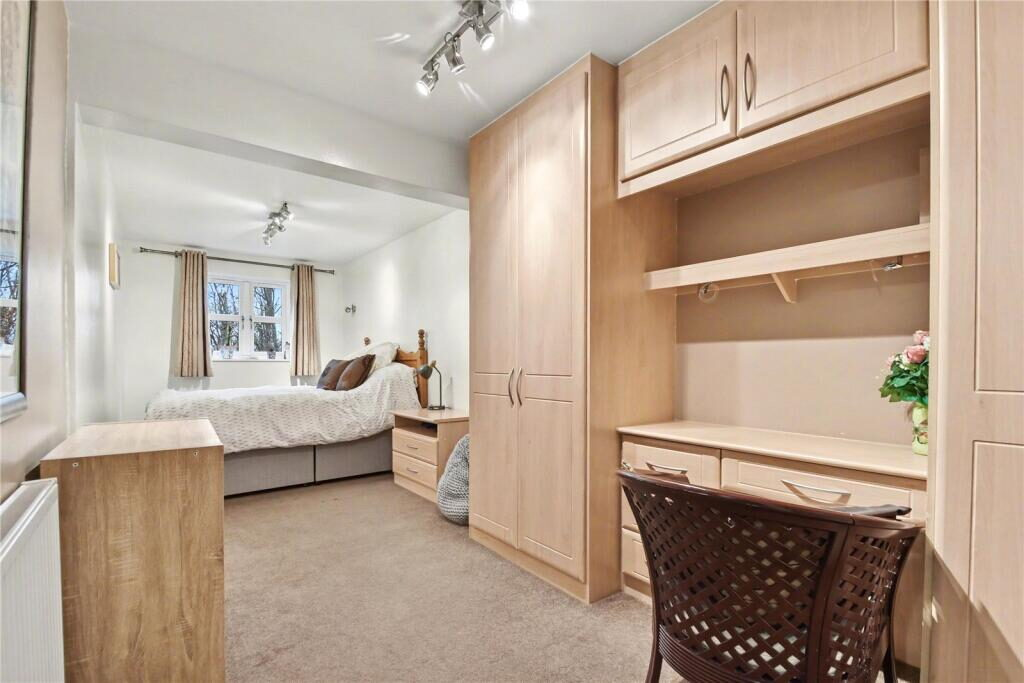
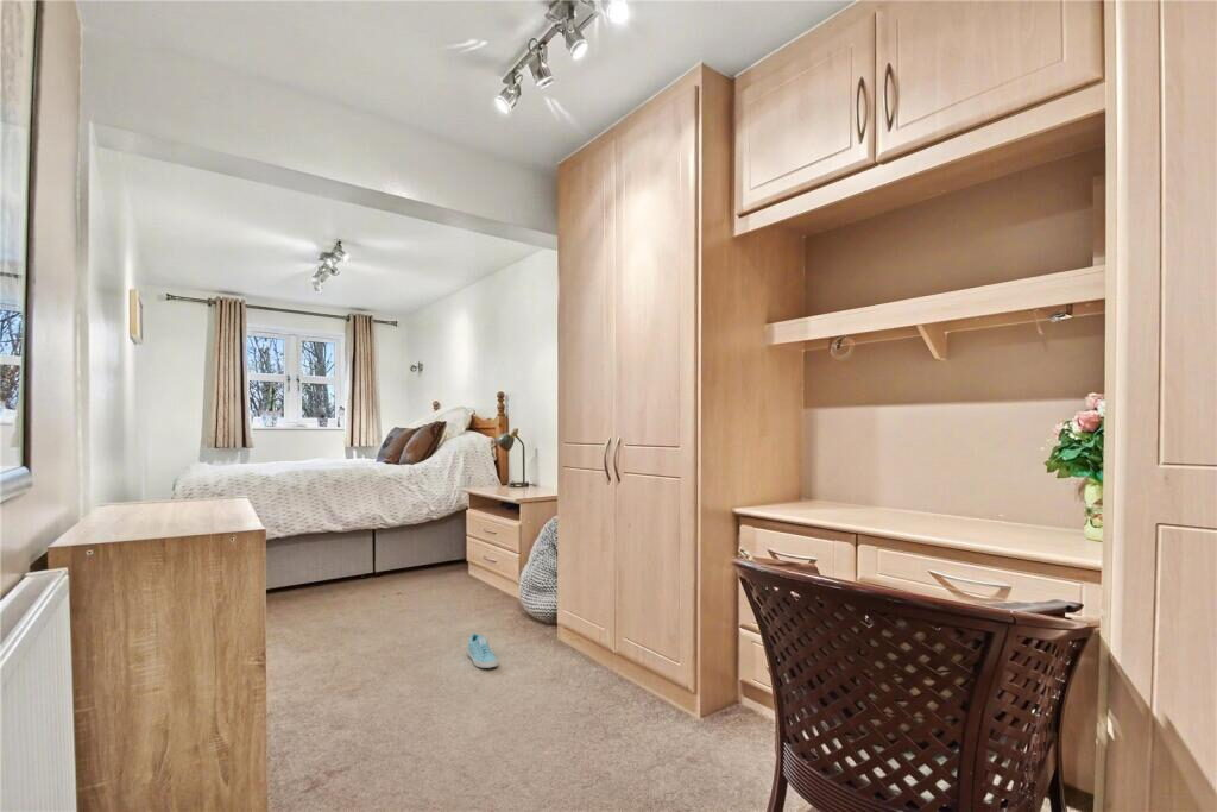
+ sneaker [467,632,499,669]
